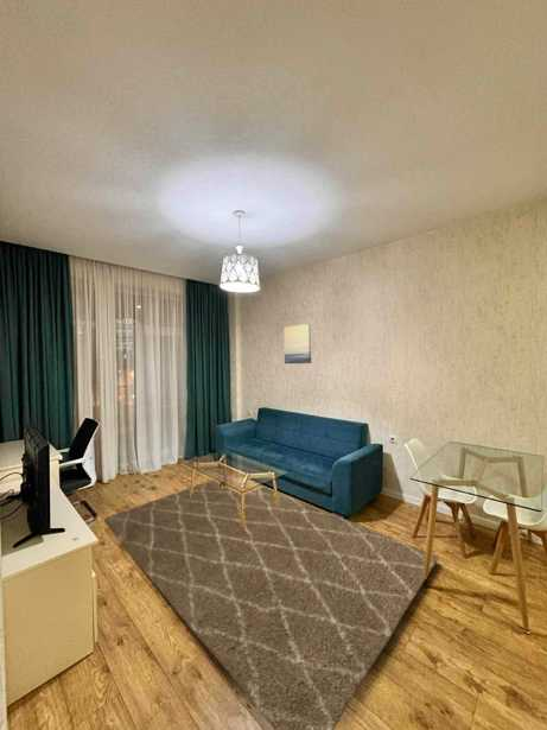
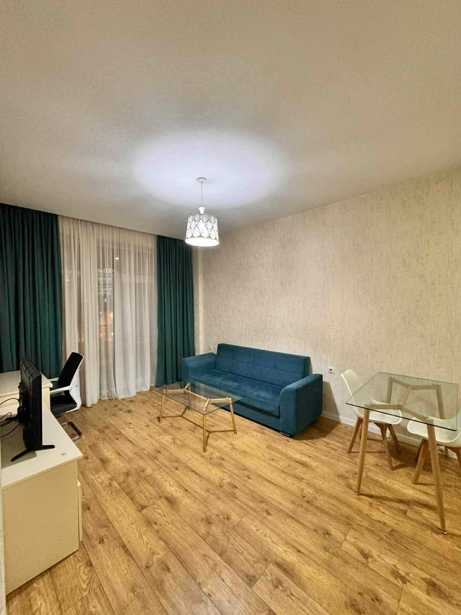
- rug [103,478,439,730]
- wall art [282,323,312,364]
